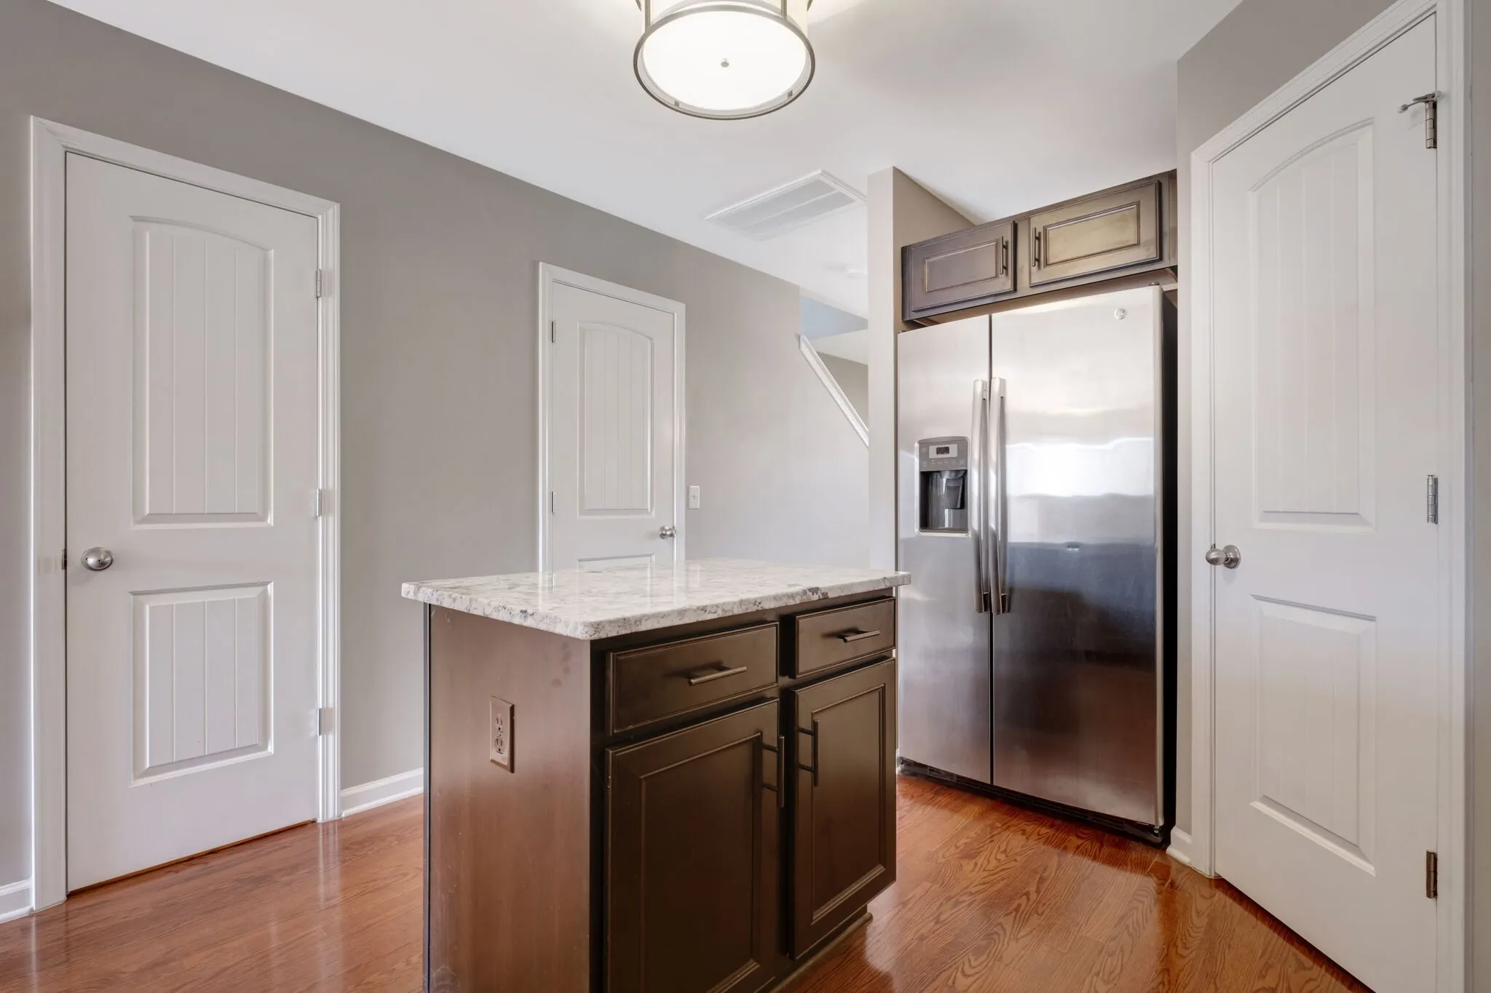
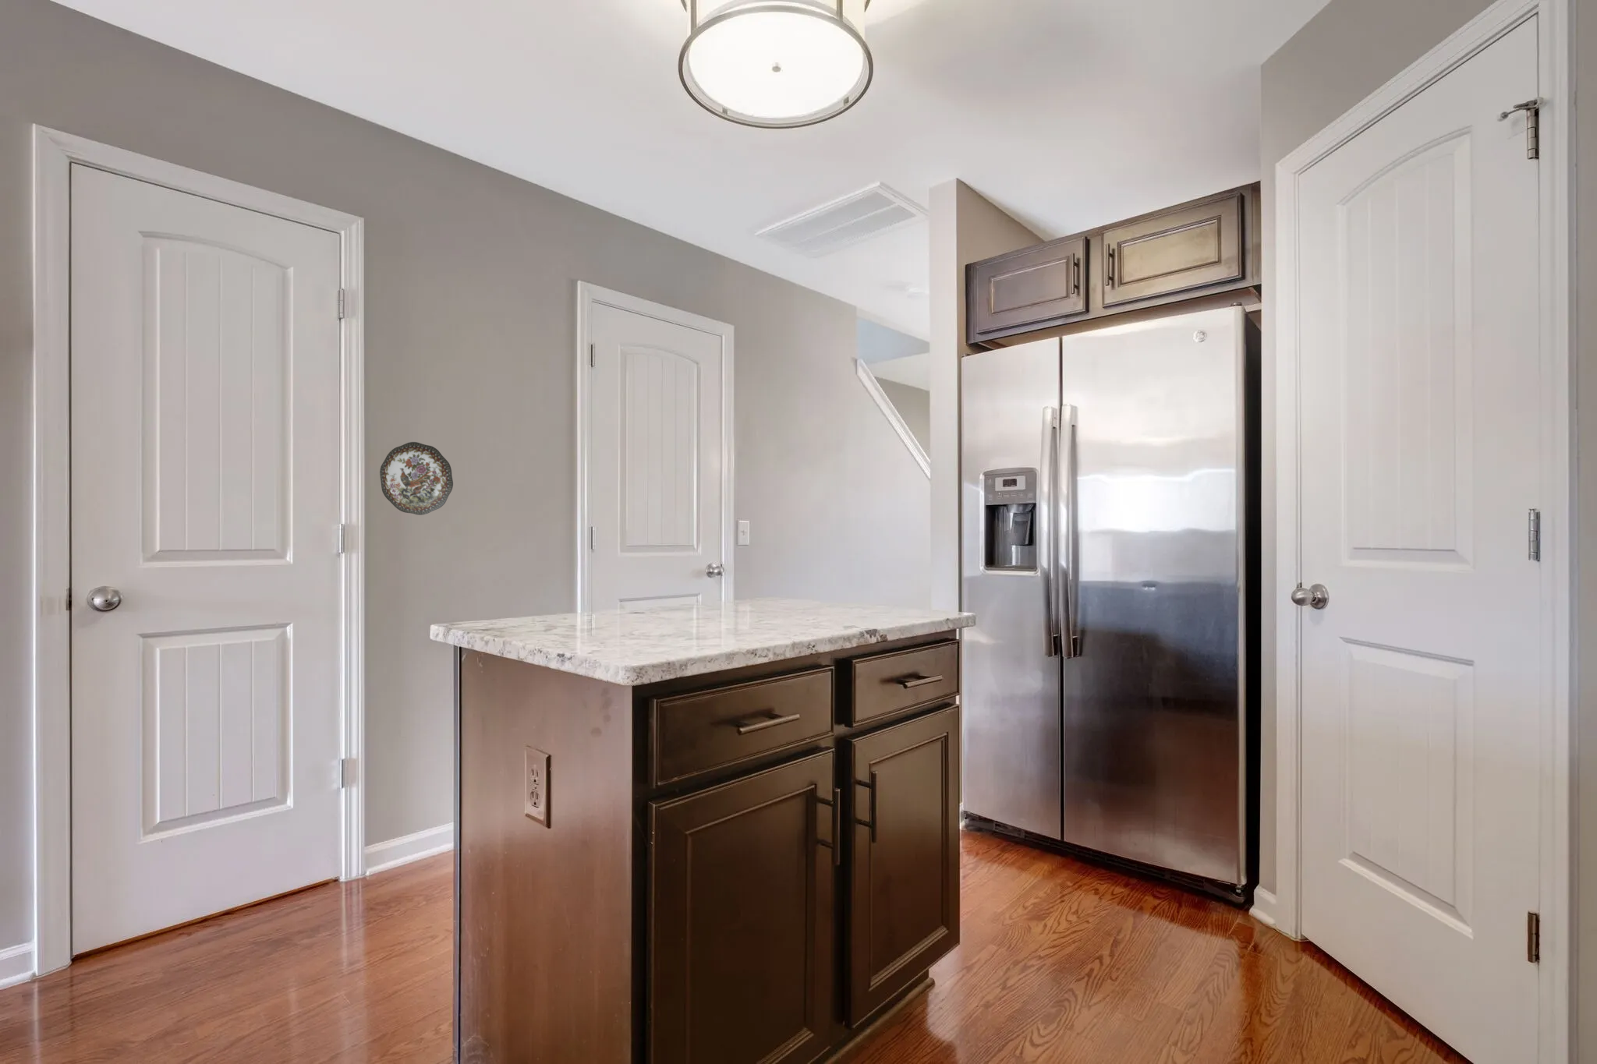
+ decorative plate [379,442,454,517]
